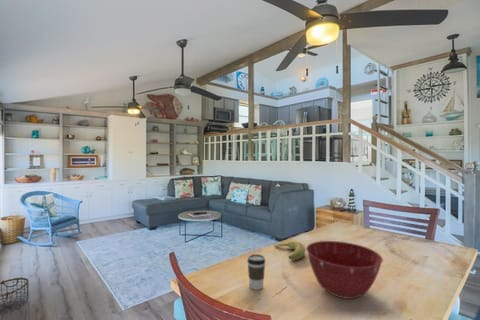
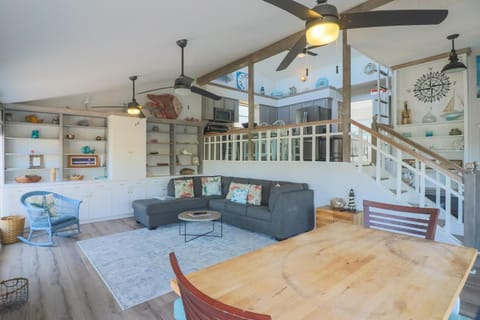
- banana [273,240,307,261]
- coffee cup [246,253,266,291]
- mixing bowl [305,240,384,300]
